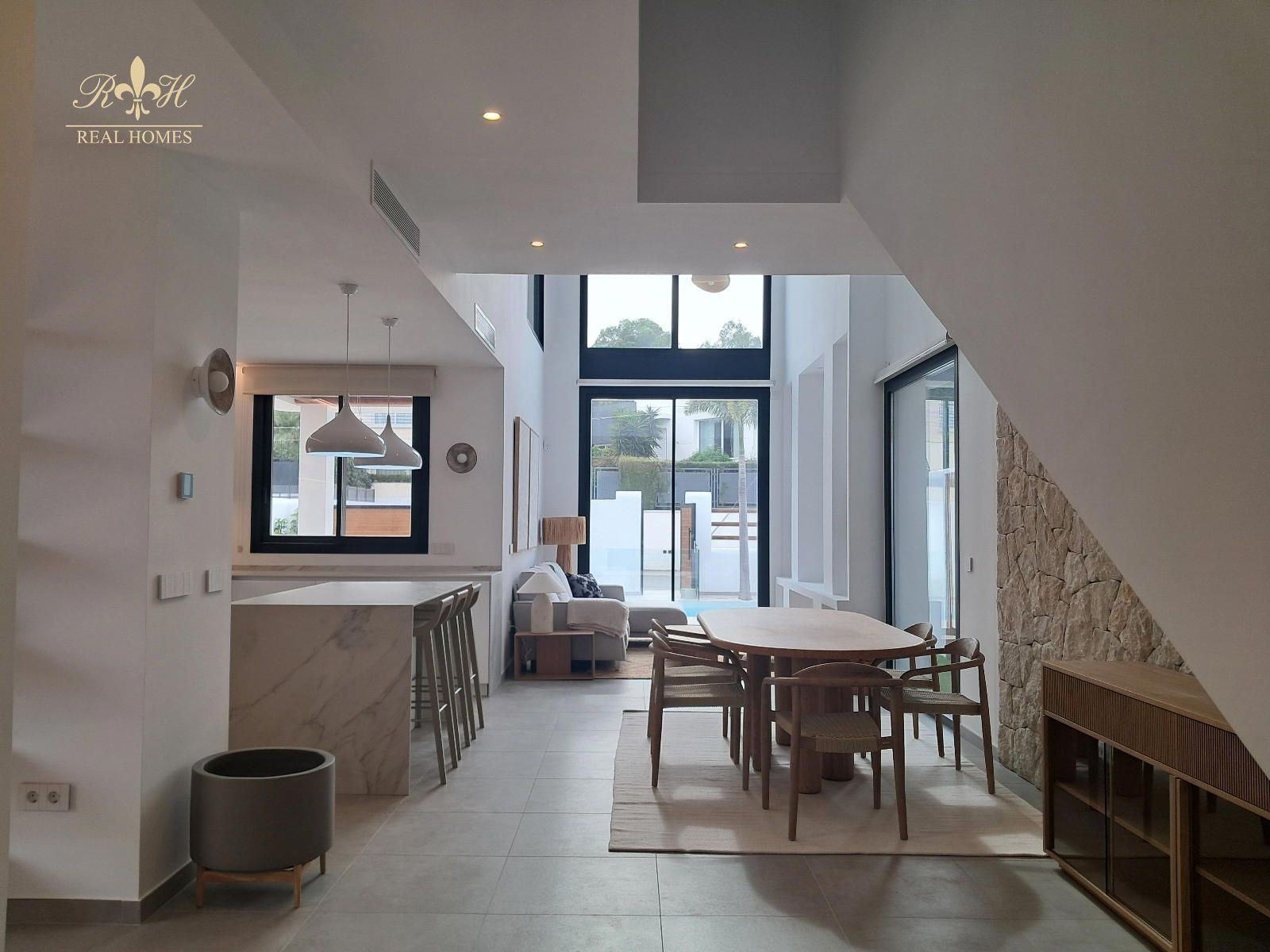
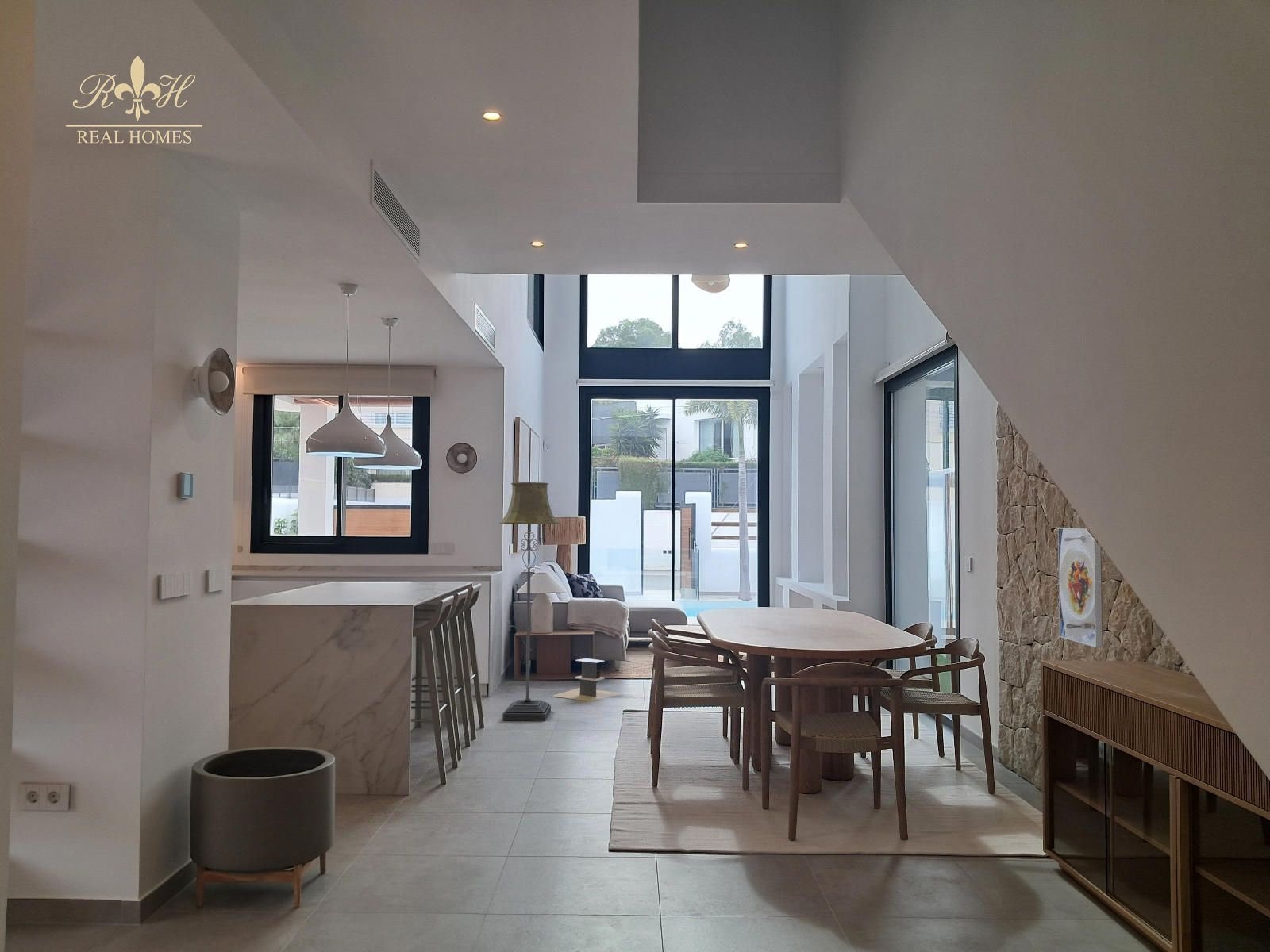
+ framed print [1057,527,1104,648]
+ floor lamp [499,482,560,722]
+ side table [552,658,624,702]
